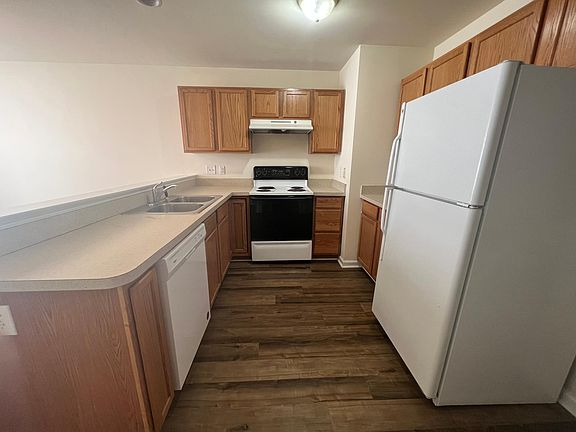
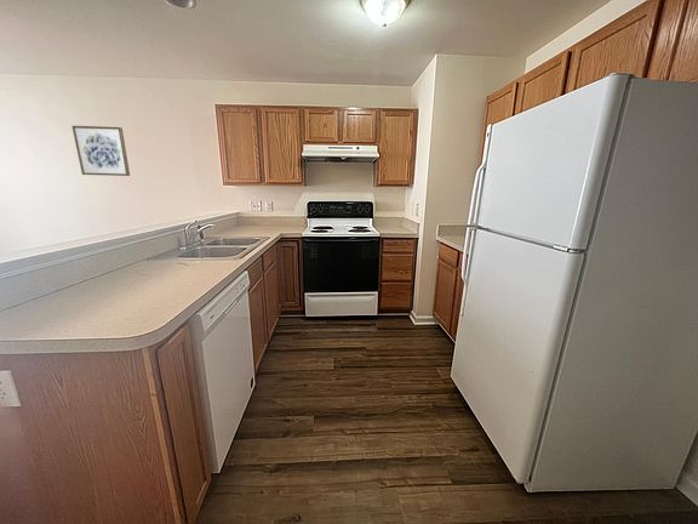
+ wall art [71,125,131,177]
